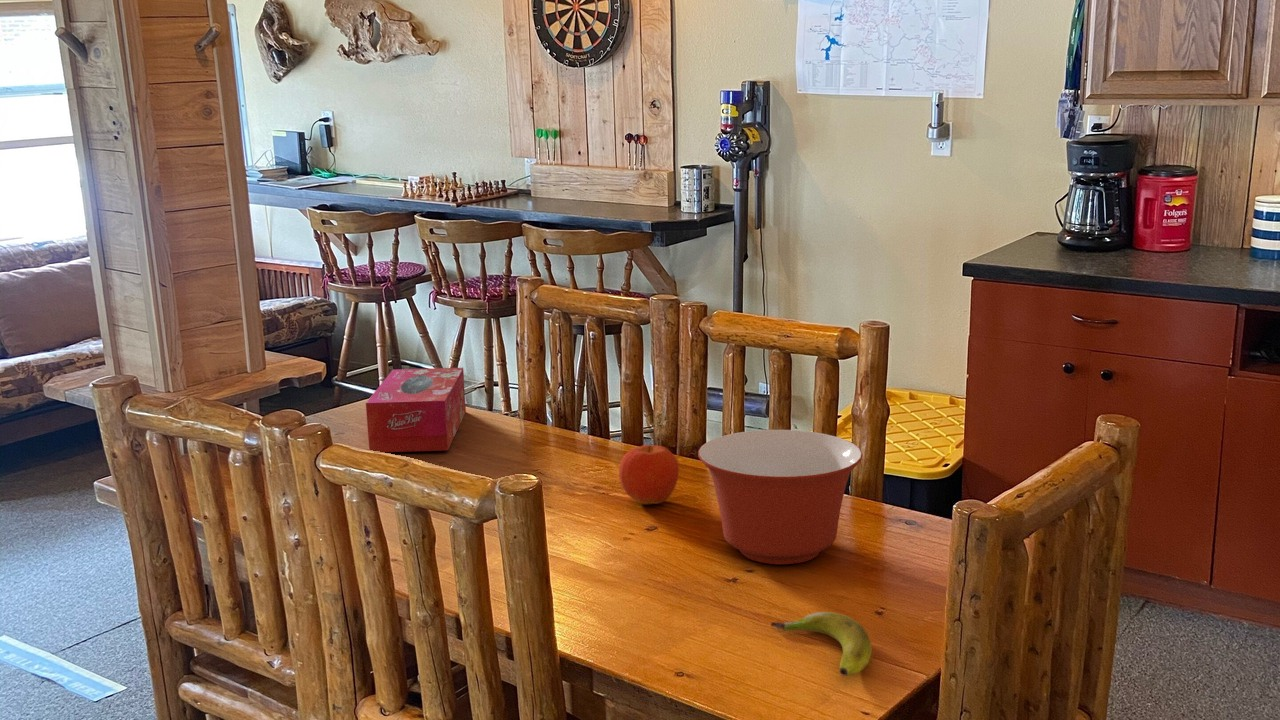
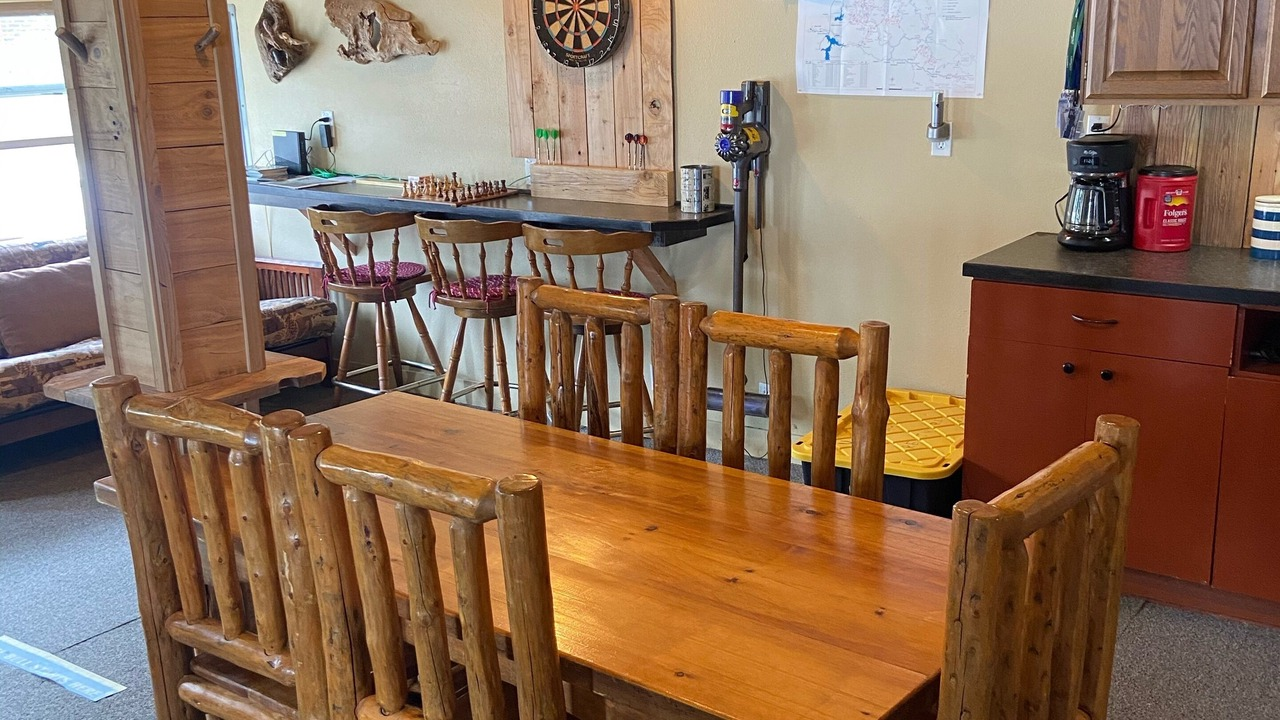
- tissue box [365,367,467,453]
- mixing bowl [697,429,864,566]
- banana [770,611,873,677]
- fruit [618,444,680,505]
